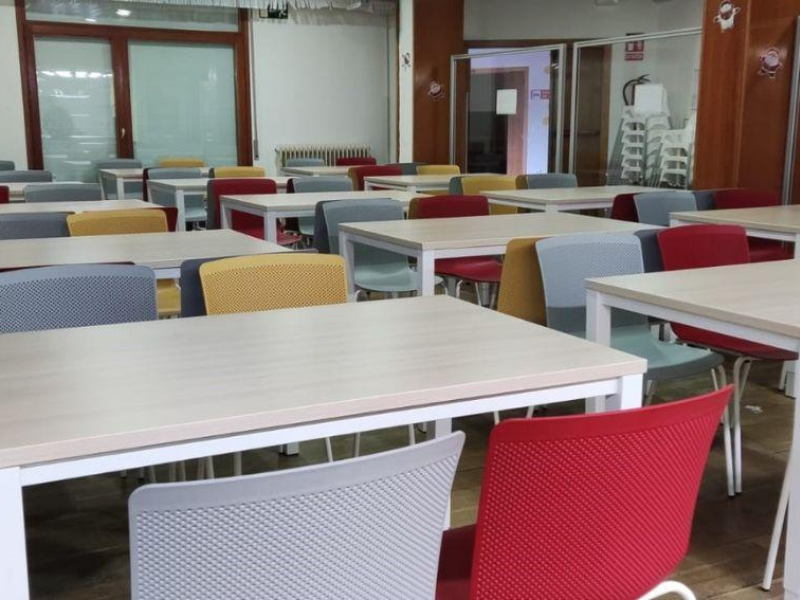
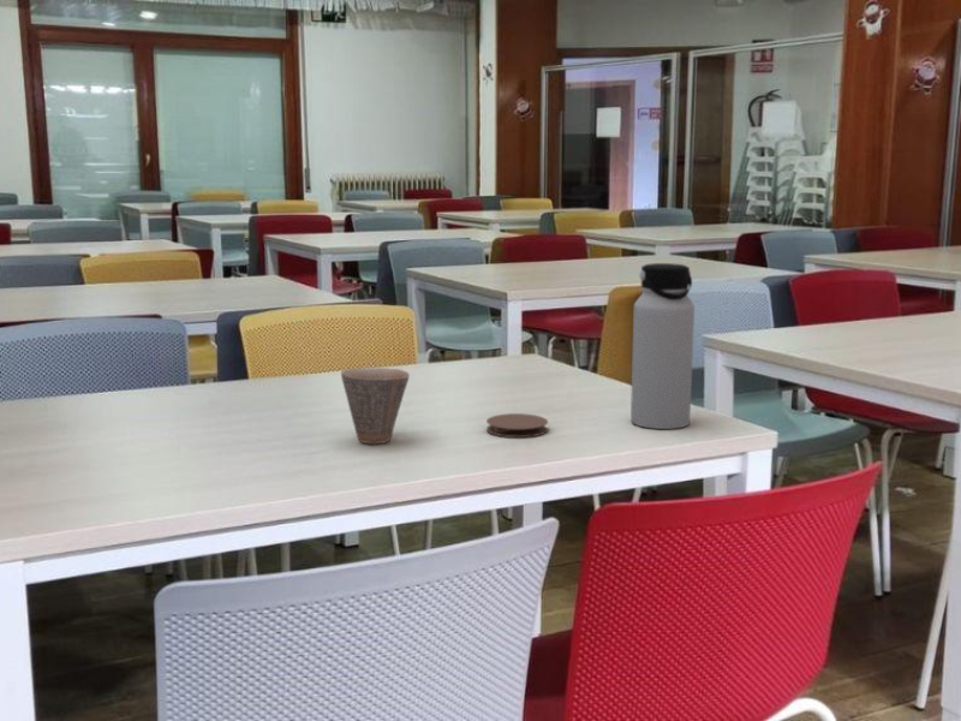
+ coaster [485,412,549,439]
+ water bottle [629,262,696,430]
+ cup [340,367,411,445]
